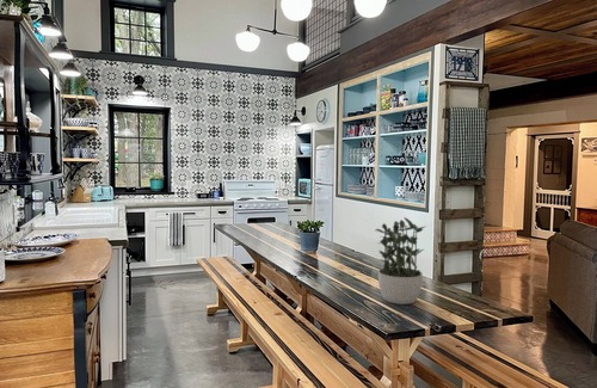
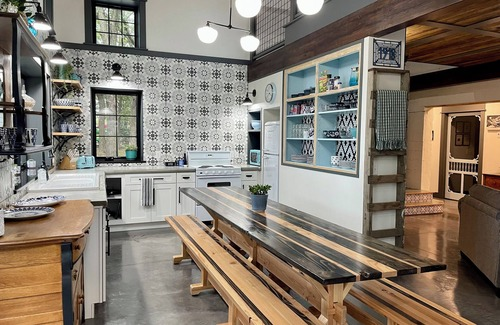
- potted plant [376,216,426,306]
